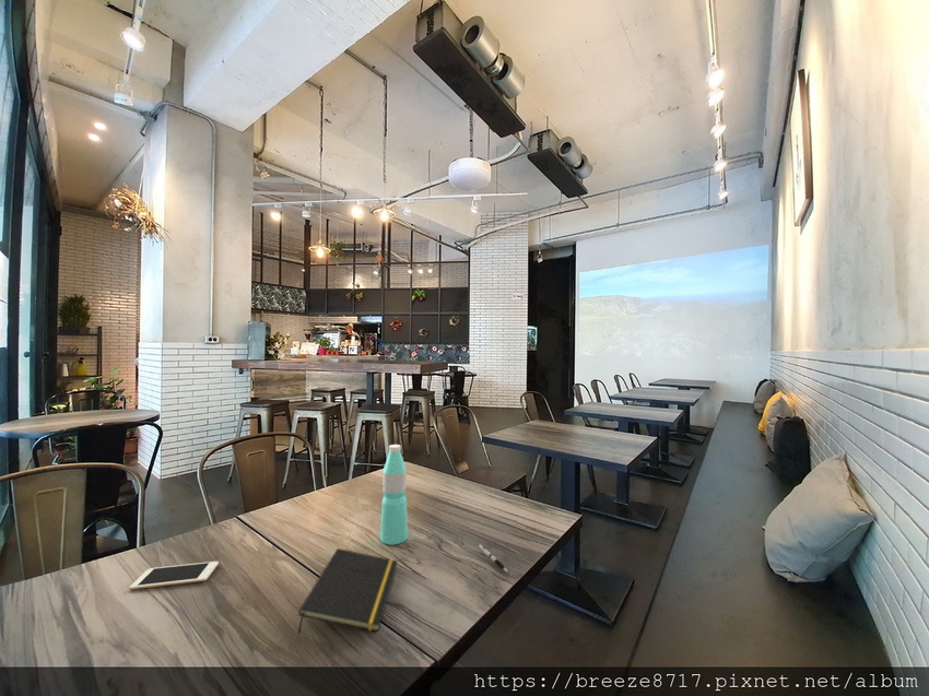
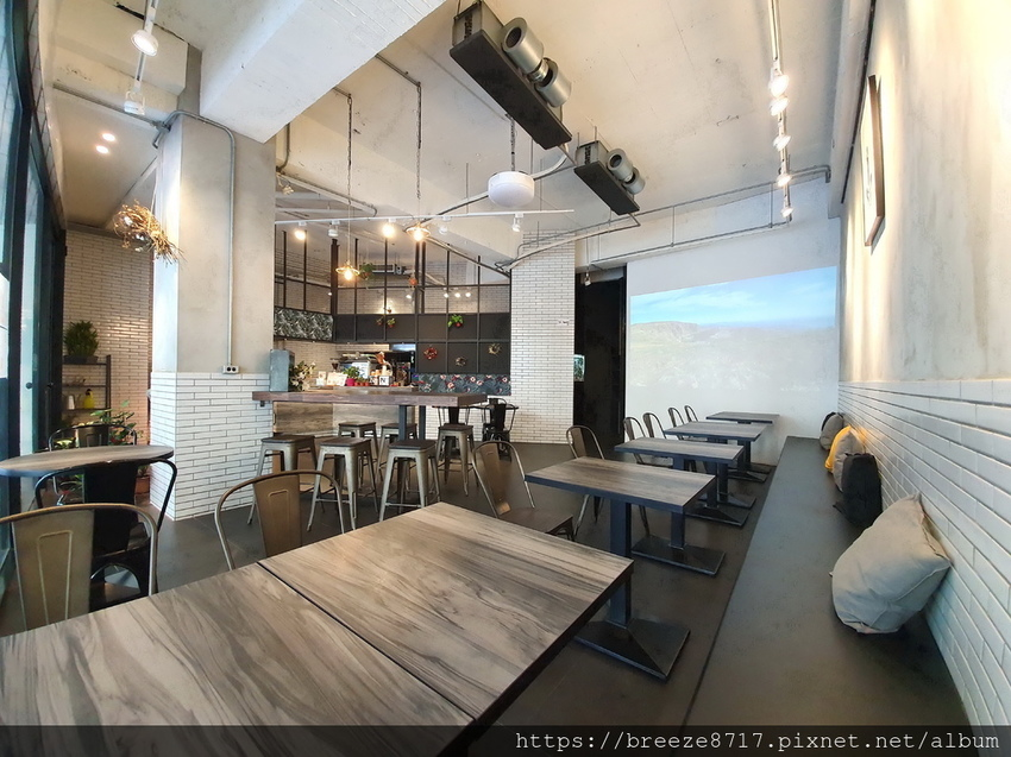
- notepad [297,547,399,635]
- cell phone [128,561,220,591]
- water bottle [379,444,409,545]
- pen [478,544,509,574]
